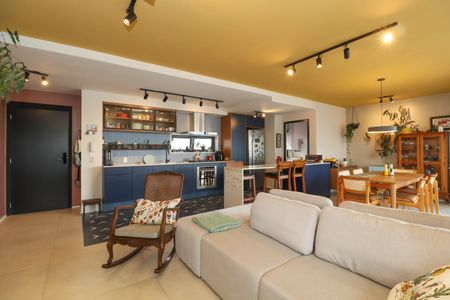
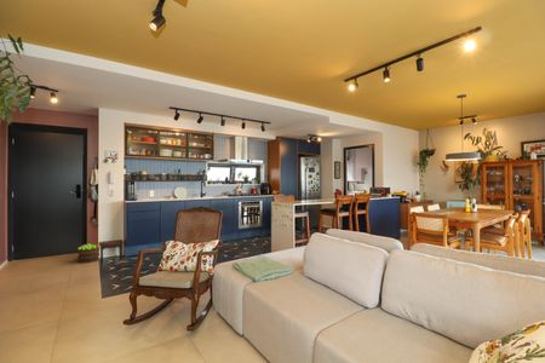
+ potted plant [76,242,101,264]
